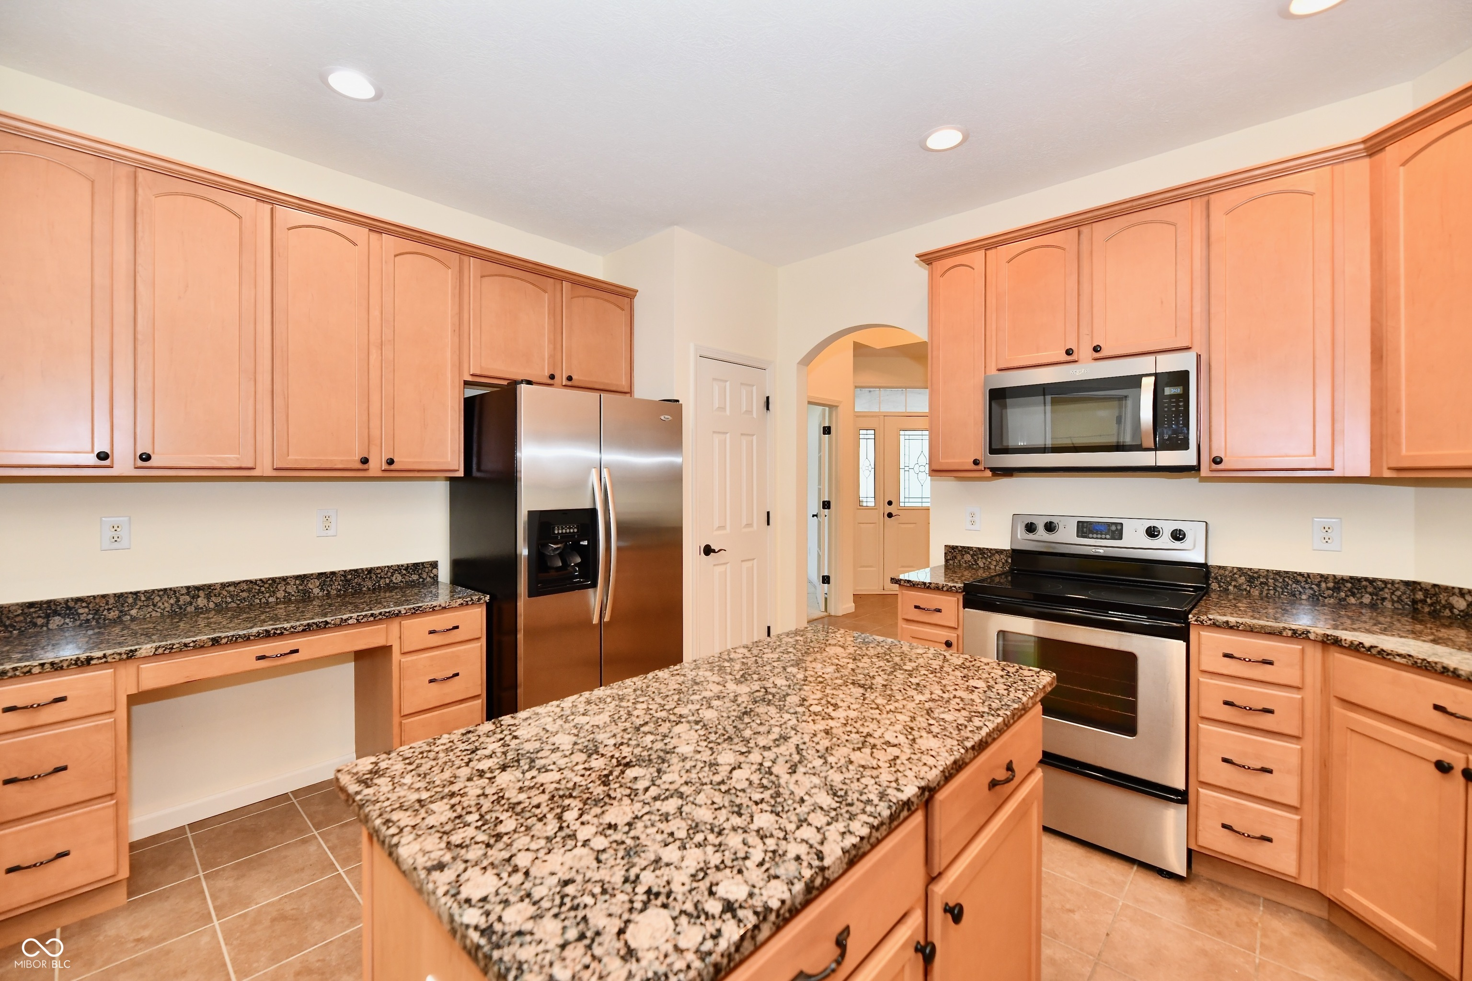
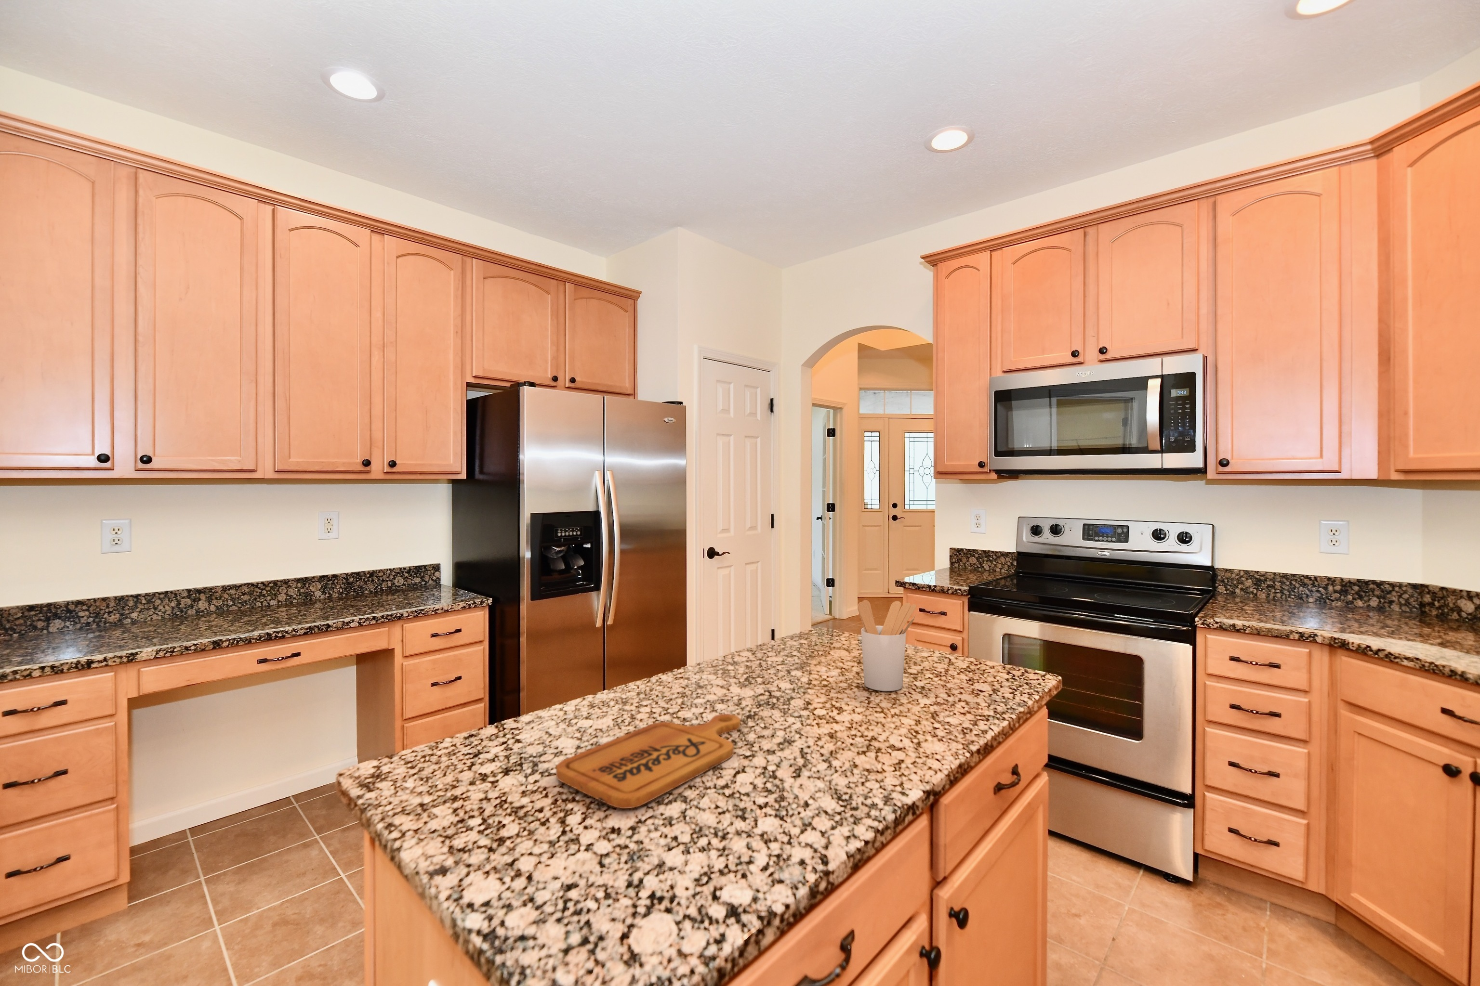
+ cutting board [555,713,741,809]
+ utensil holder [857,600,917,691]
